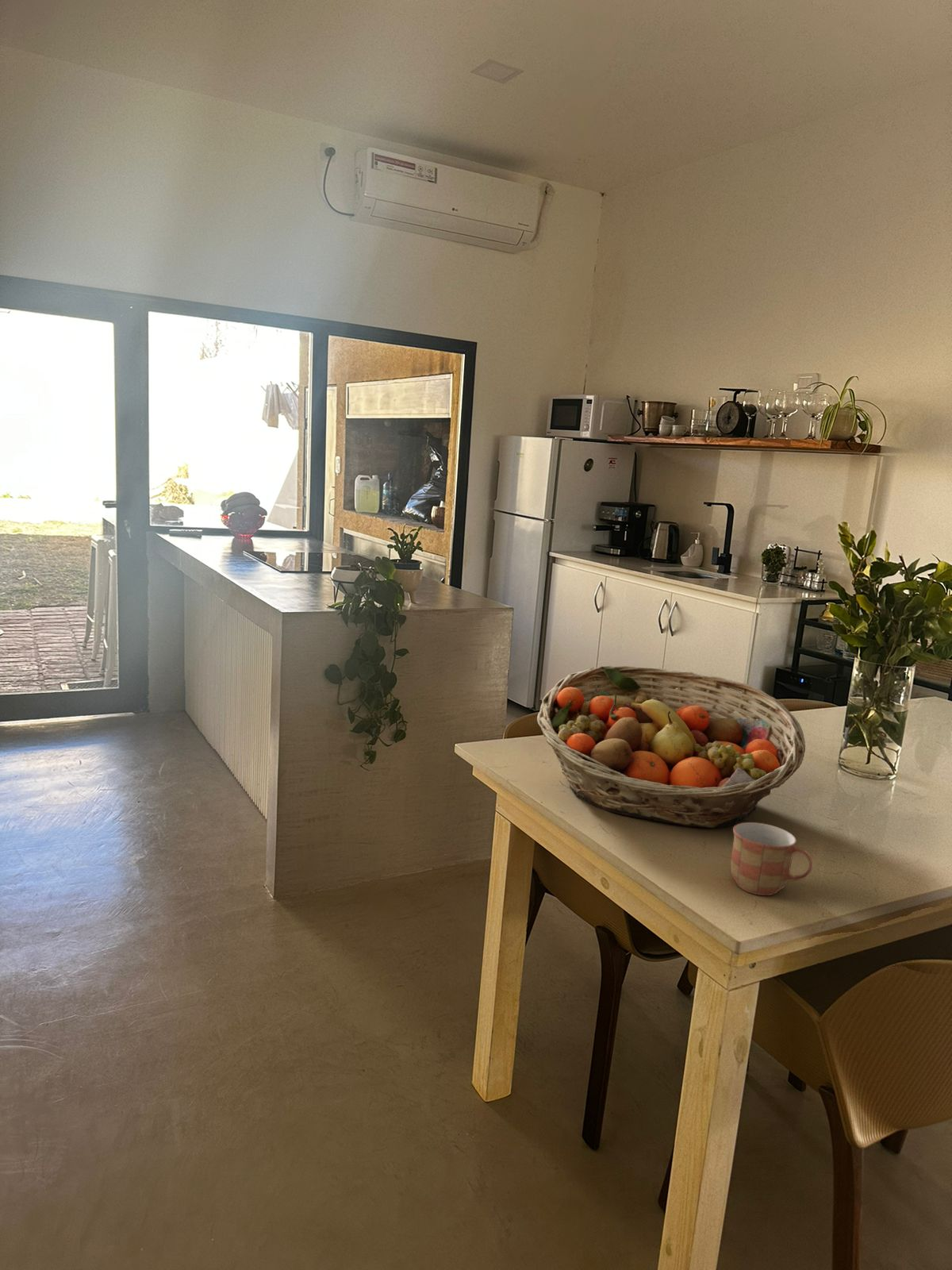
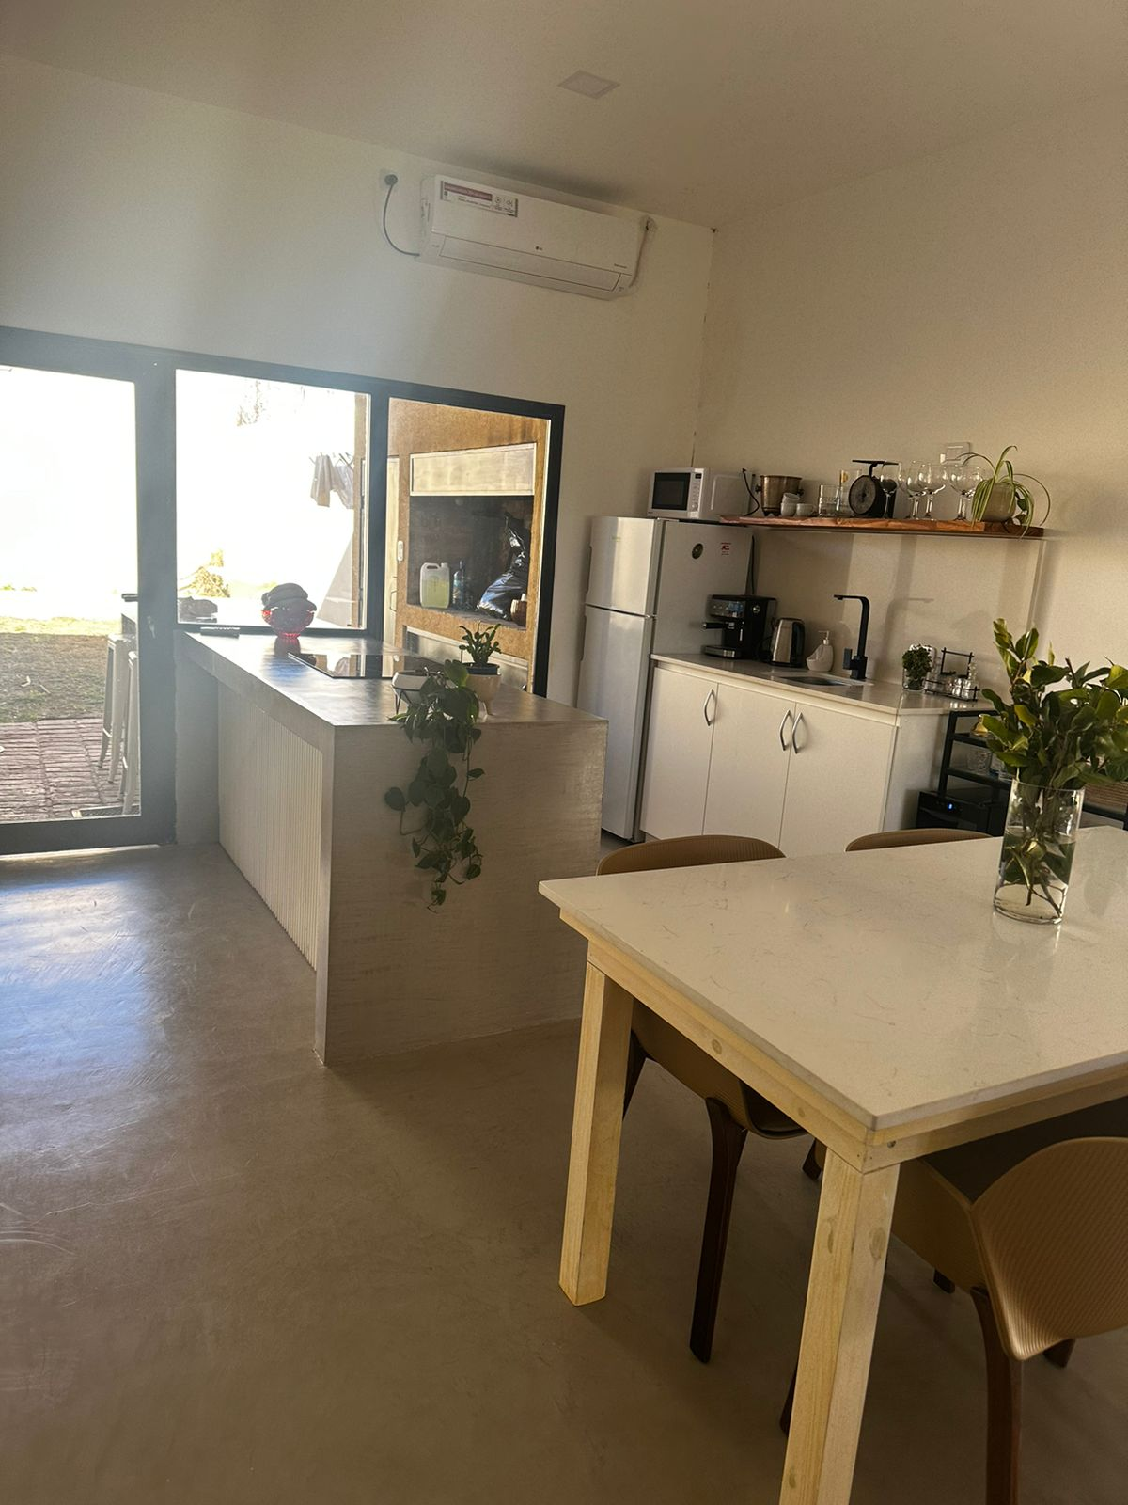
- fruit basket [536,665,806,829]
- mug [730,822,813,896]
